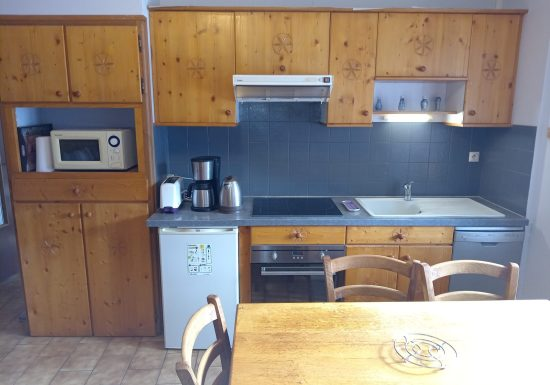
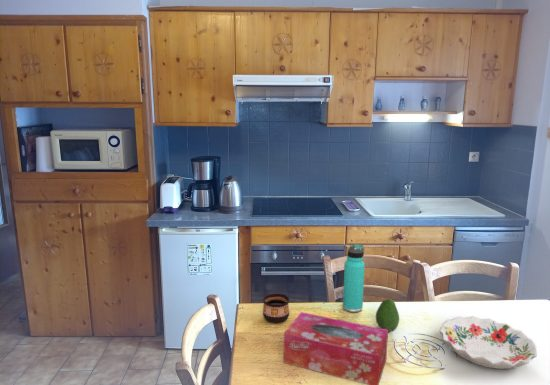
+ cup [262,293,290,324]
+ decorative bowl [439,315,538,370]
+ tissue box [283,311,389,385]
+ fruit [375,298,400,333]
+ thermos bottle [342,243,366,313]
